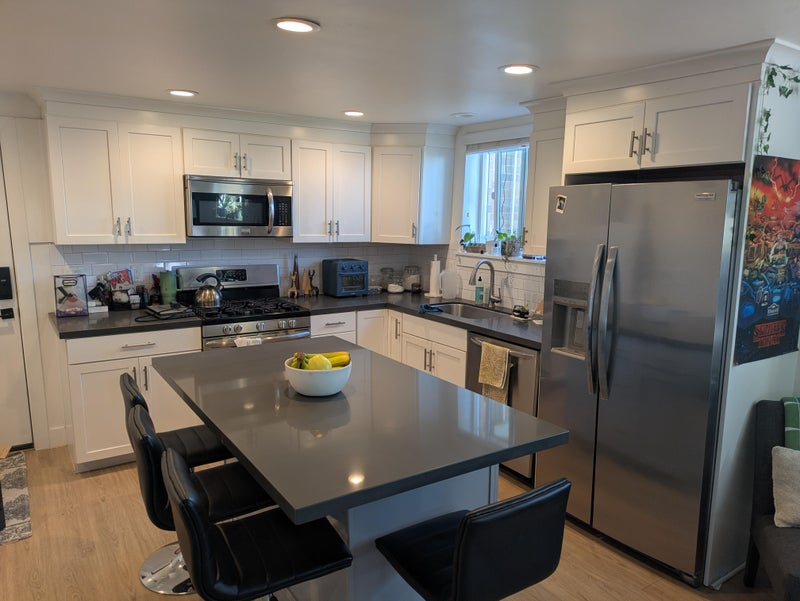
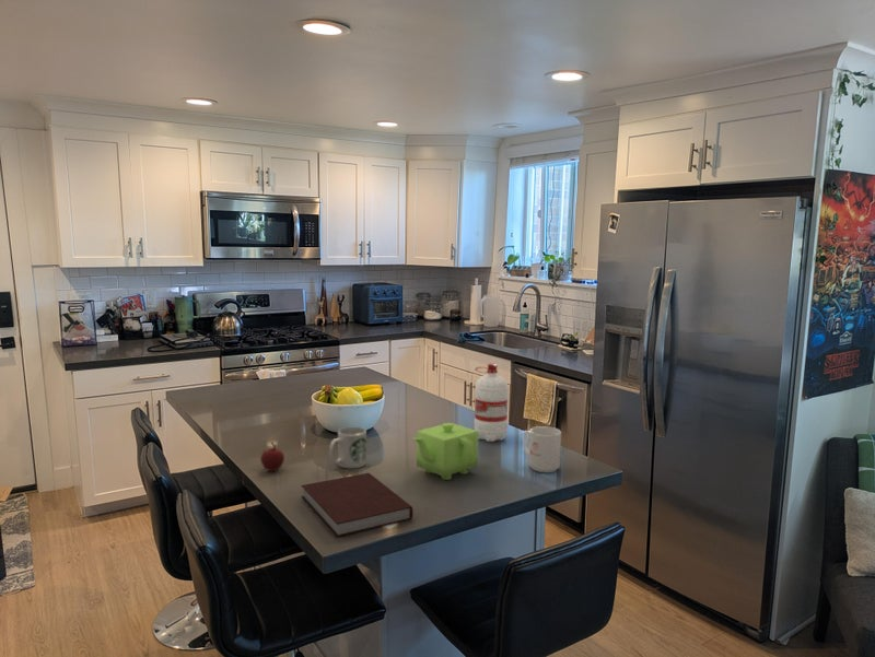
+ mug [328,426,368,469]
+ mug [522,425,562,473]
+ apple [259,441,285,472]
+ water bottle [472,363,510,443]
+ notebook [301,472,413,538]
+ teapot [411,422,479,481]
